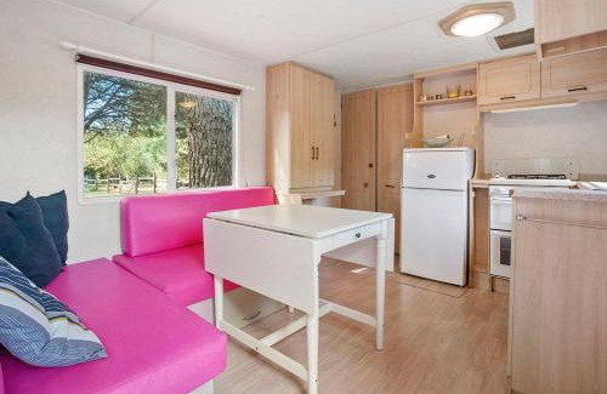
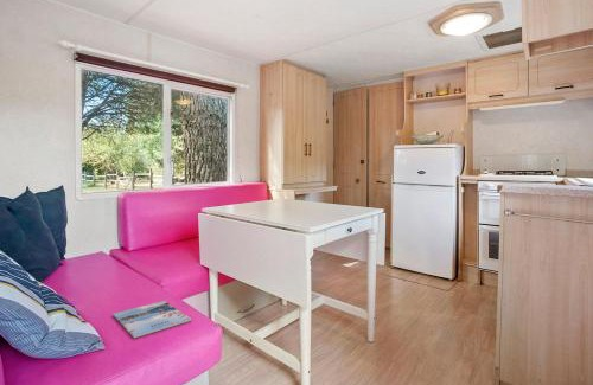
+ magazine [111,300,192,339]
